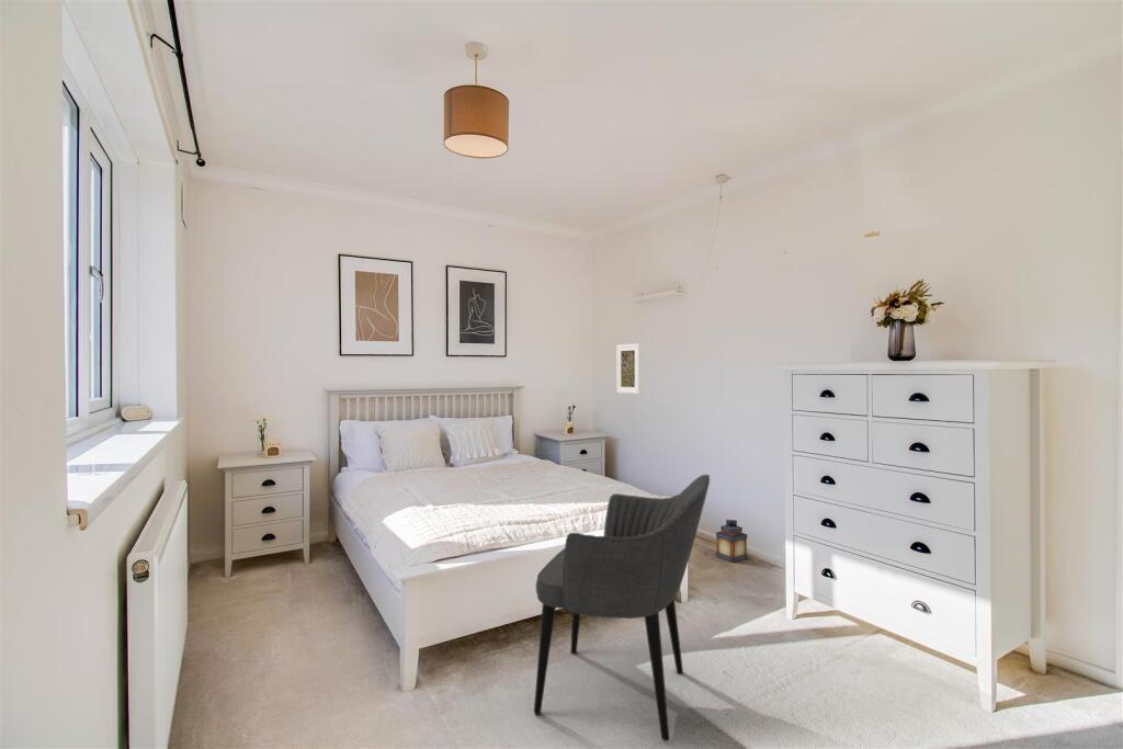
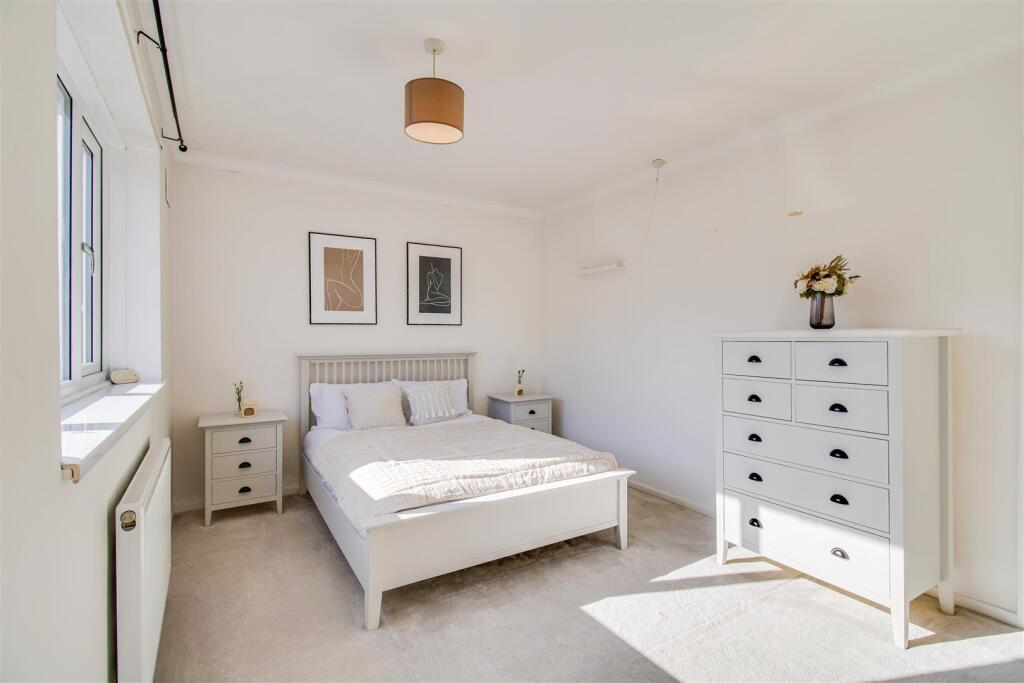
- lantern [715,519,748,564]
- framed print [615,342,642,395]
- armchair [533,474,711,742]
